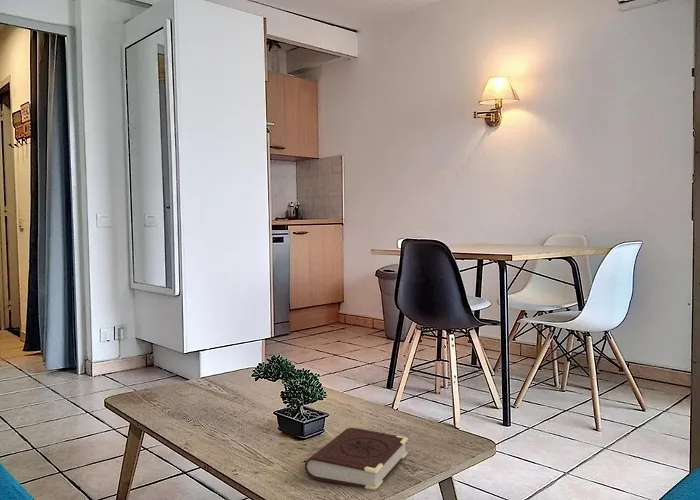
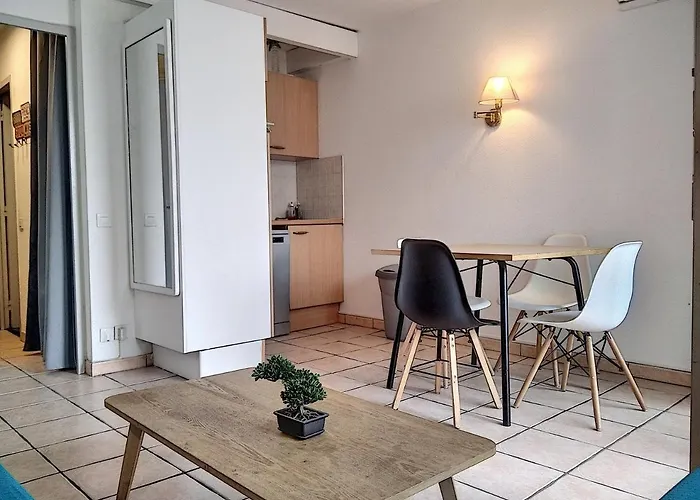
- book [304,427,409,491]
